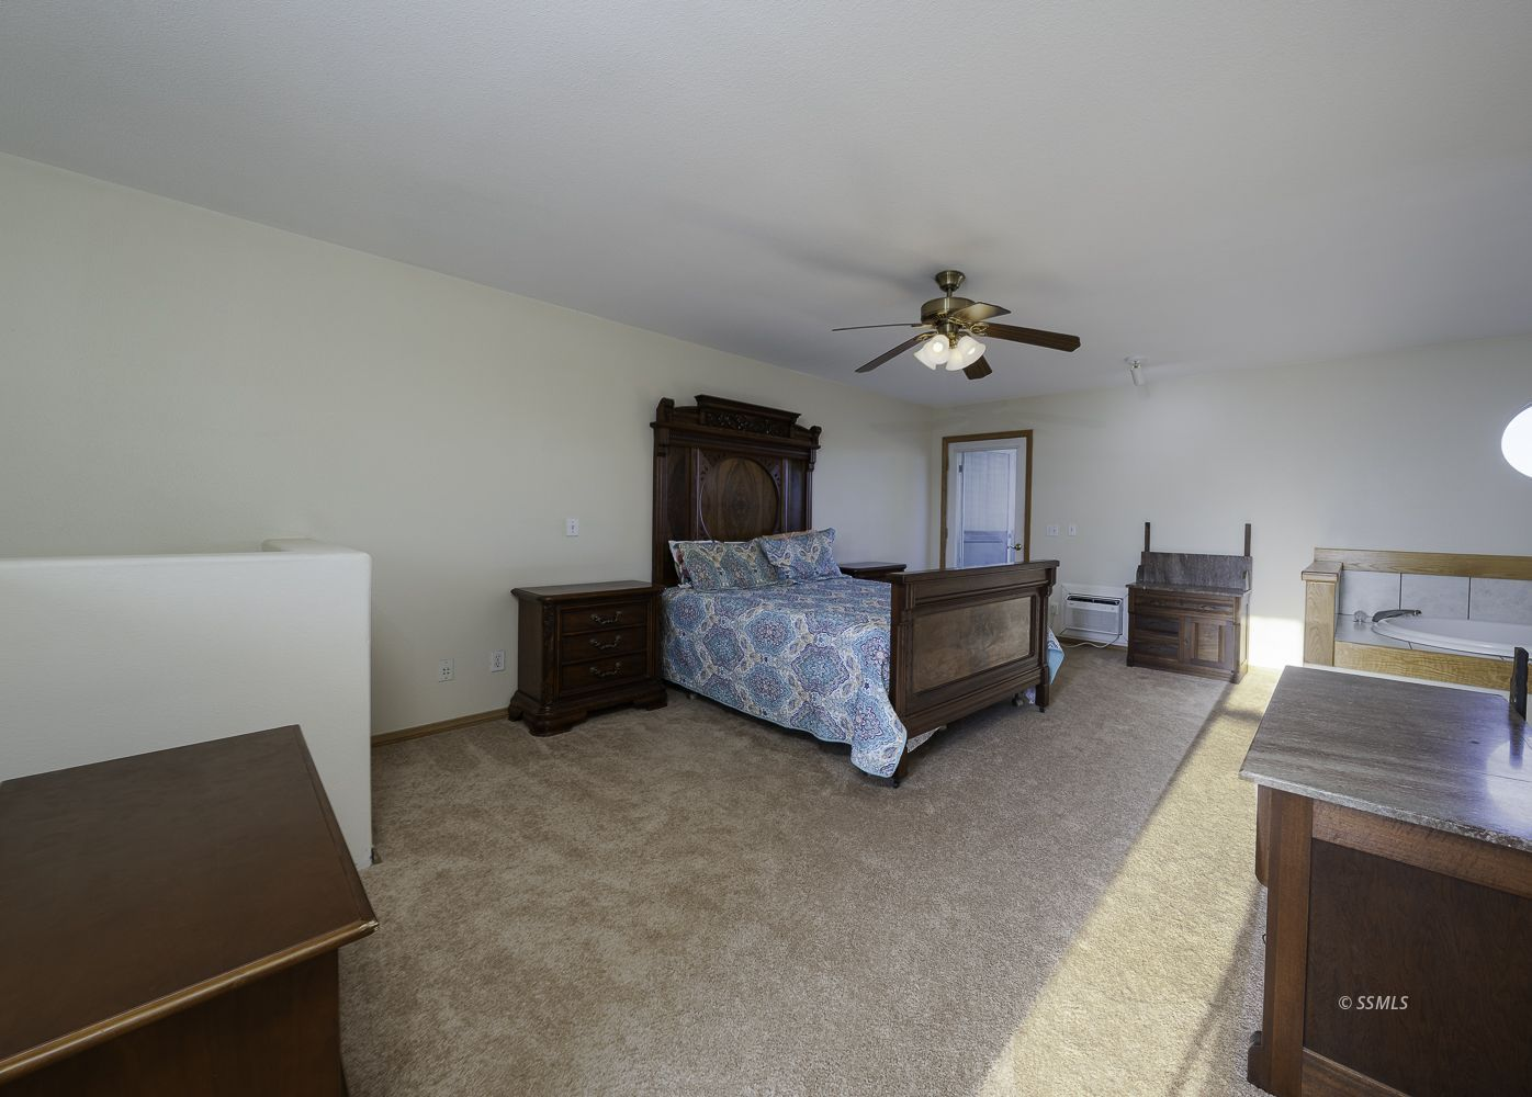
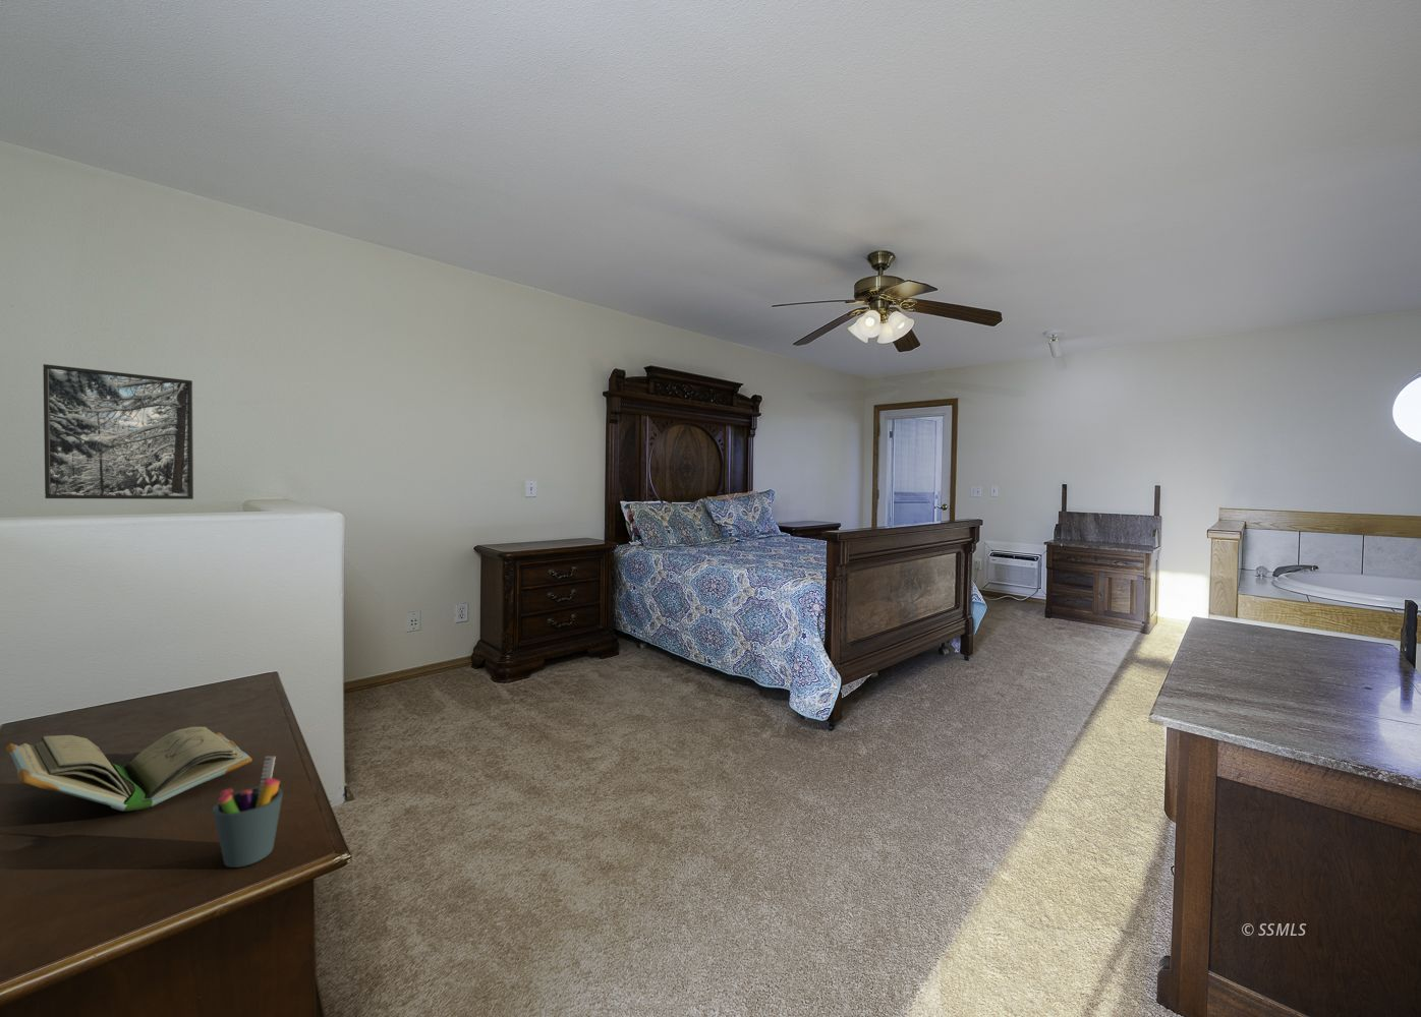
+ pen holder [211,756,284,868]
+ book [6,726,253,811]
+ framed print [42,363,194,501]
